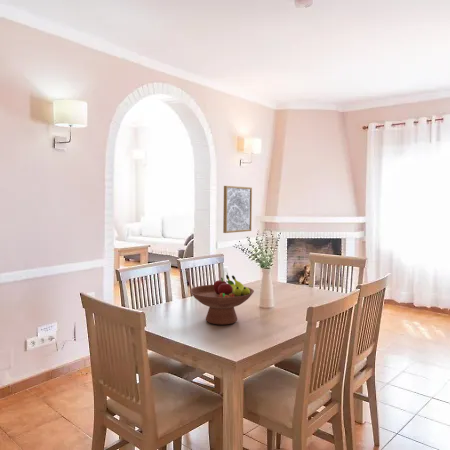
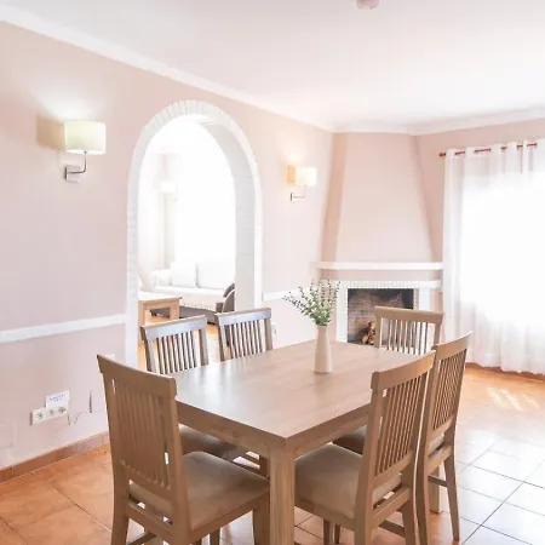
- fruit bowl [189,274,255,326]
- wall art [222,185,253,234]
